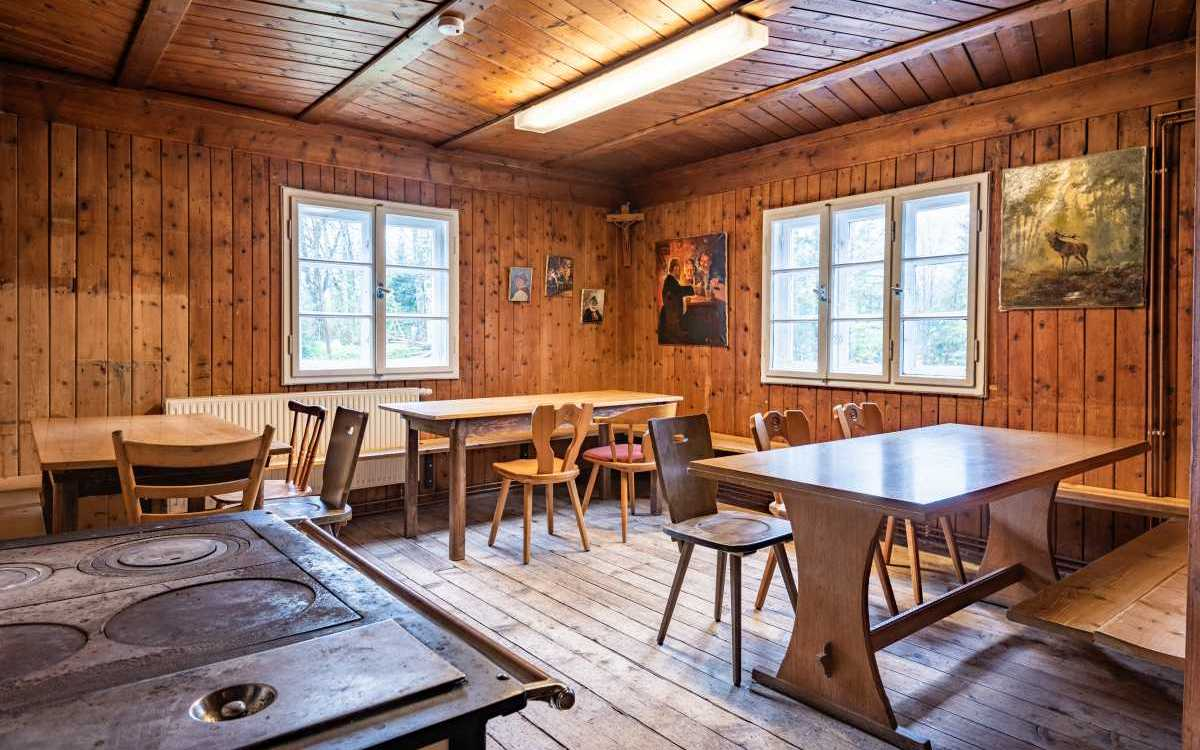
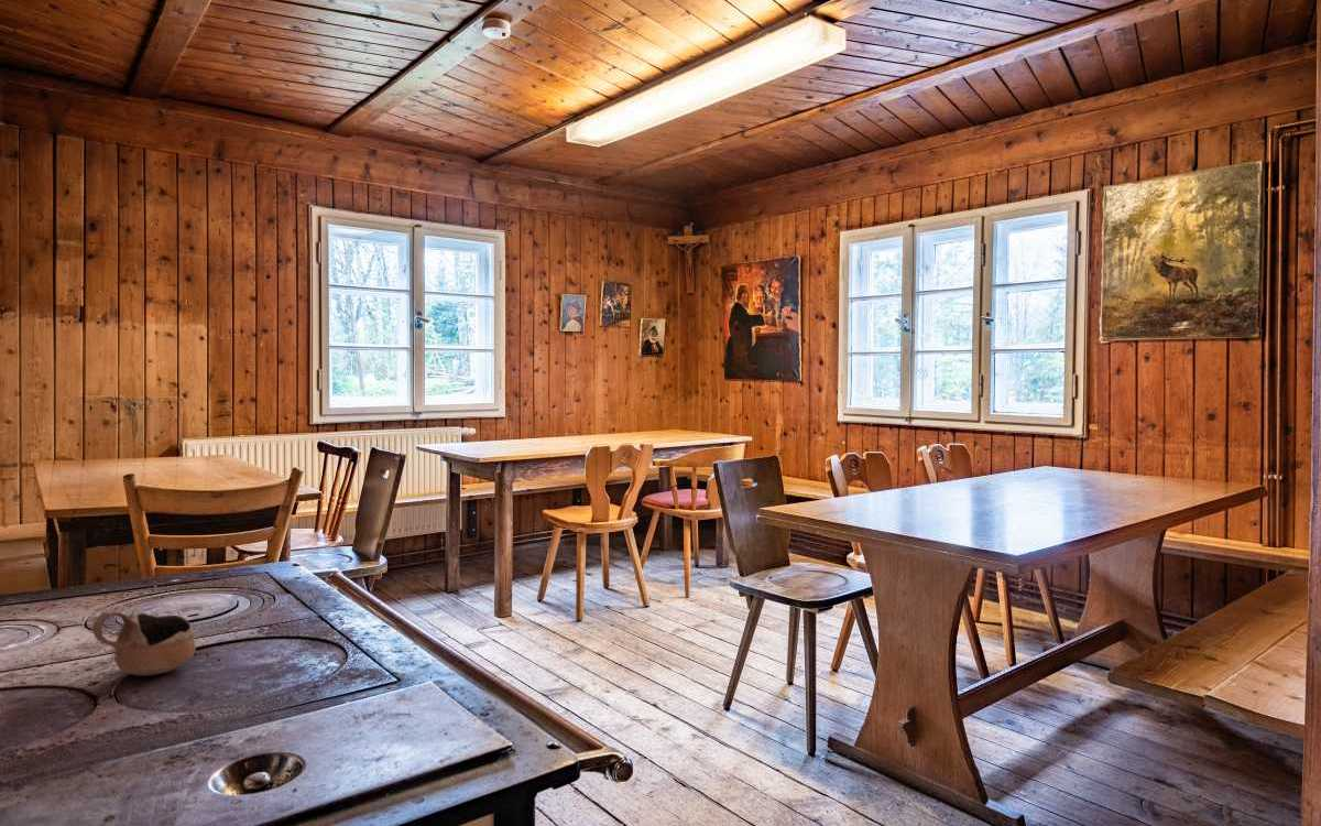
+ cup [91,609,197,677]
